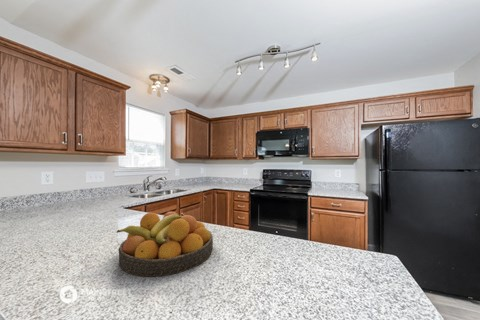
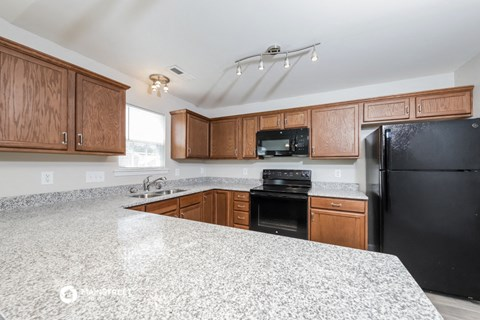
- fruit bowl [116,211,214,277]
